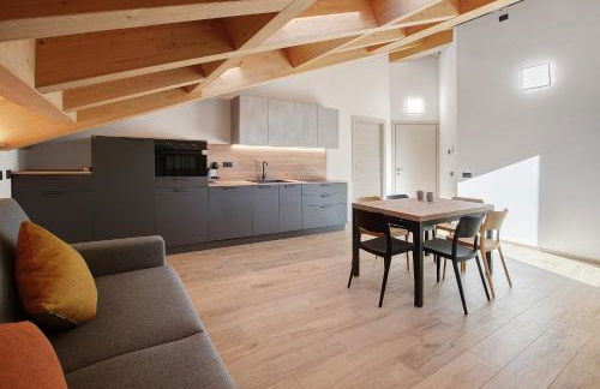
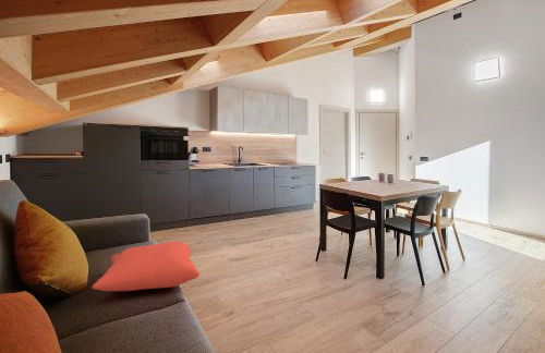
+ cushion [90,241,201,292]
